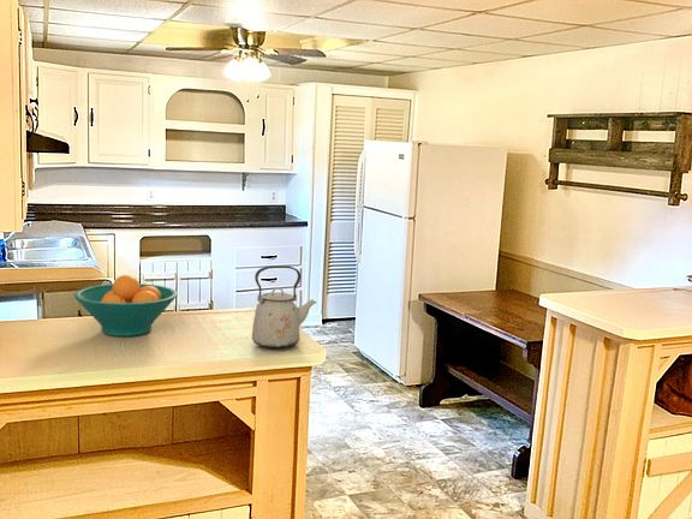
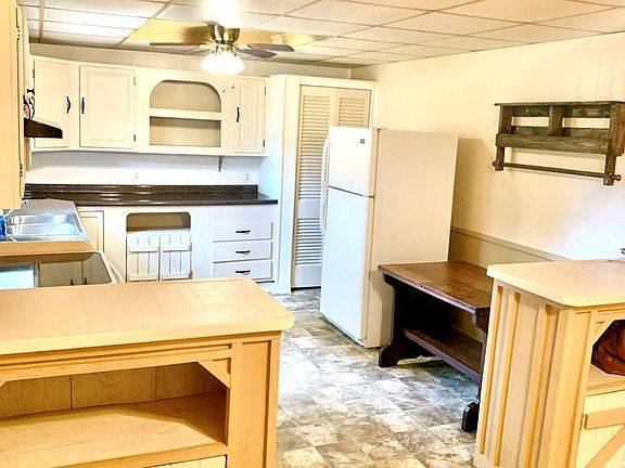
- fruit bowl [73,274,179,338]
- kettle [251,264,317,350]
